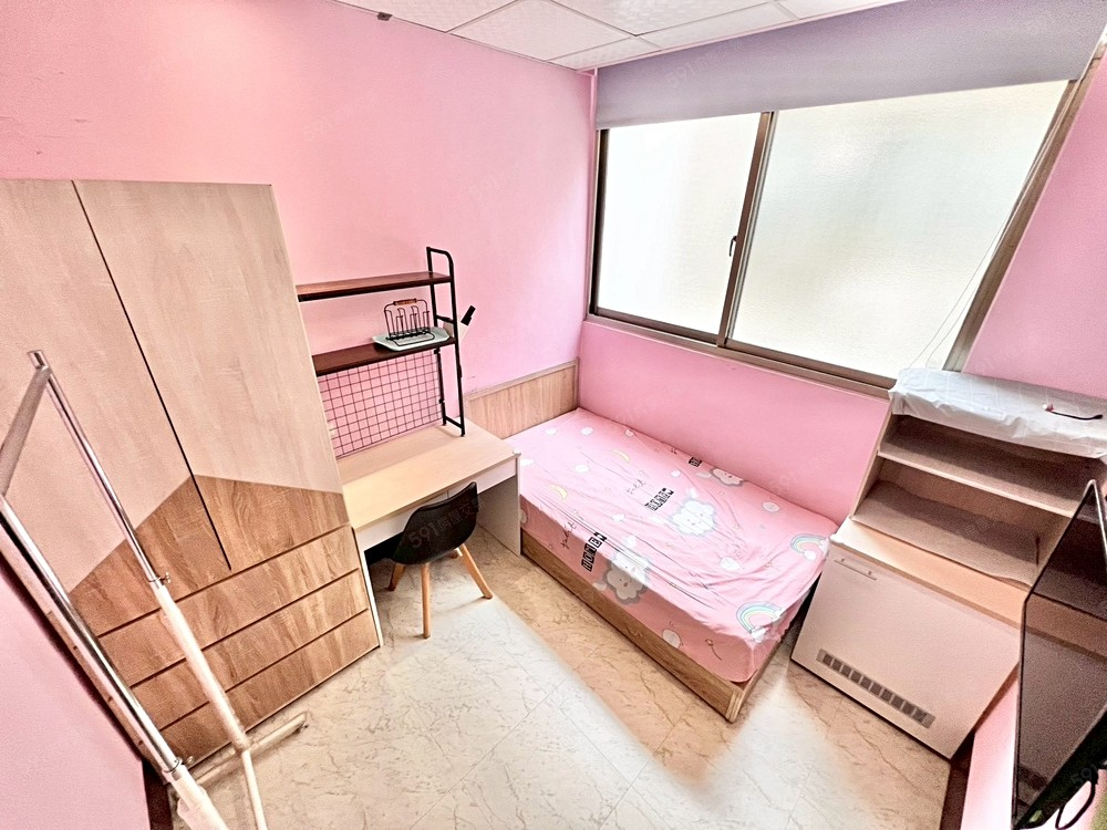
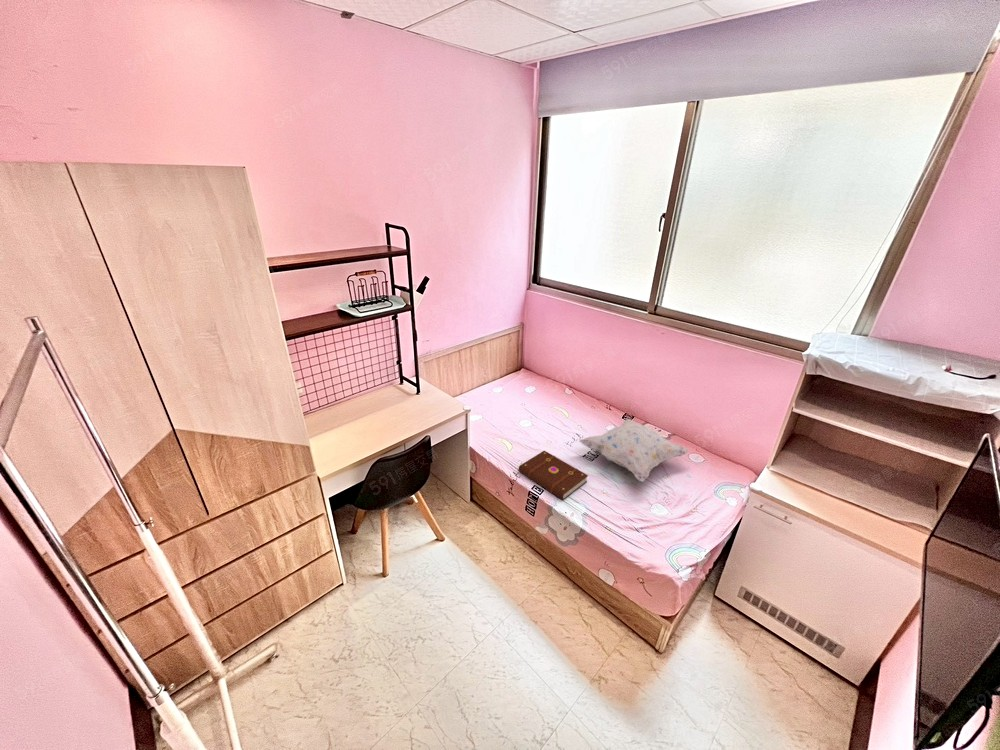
+ decorative pillow [578,418,690,483]
+ book [518,450,589,501]
